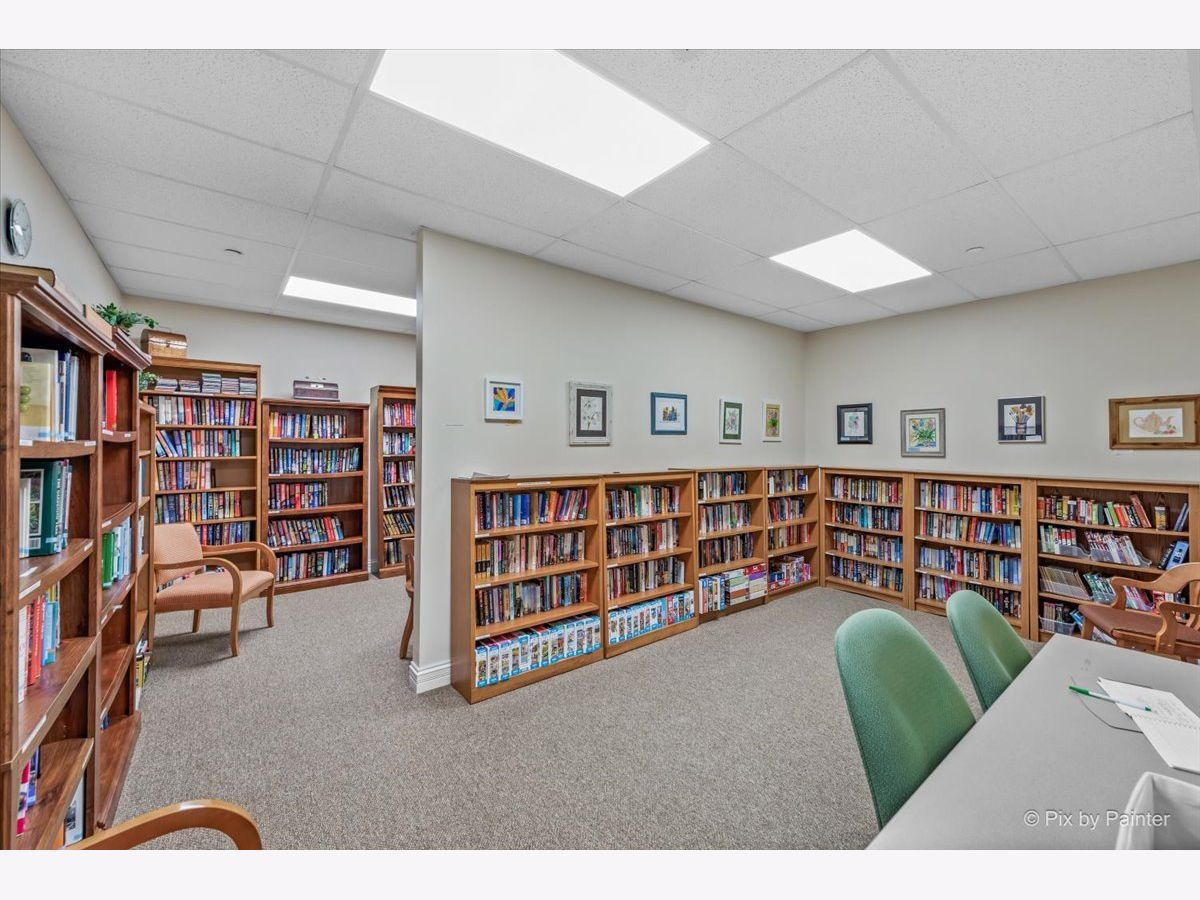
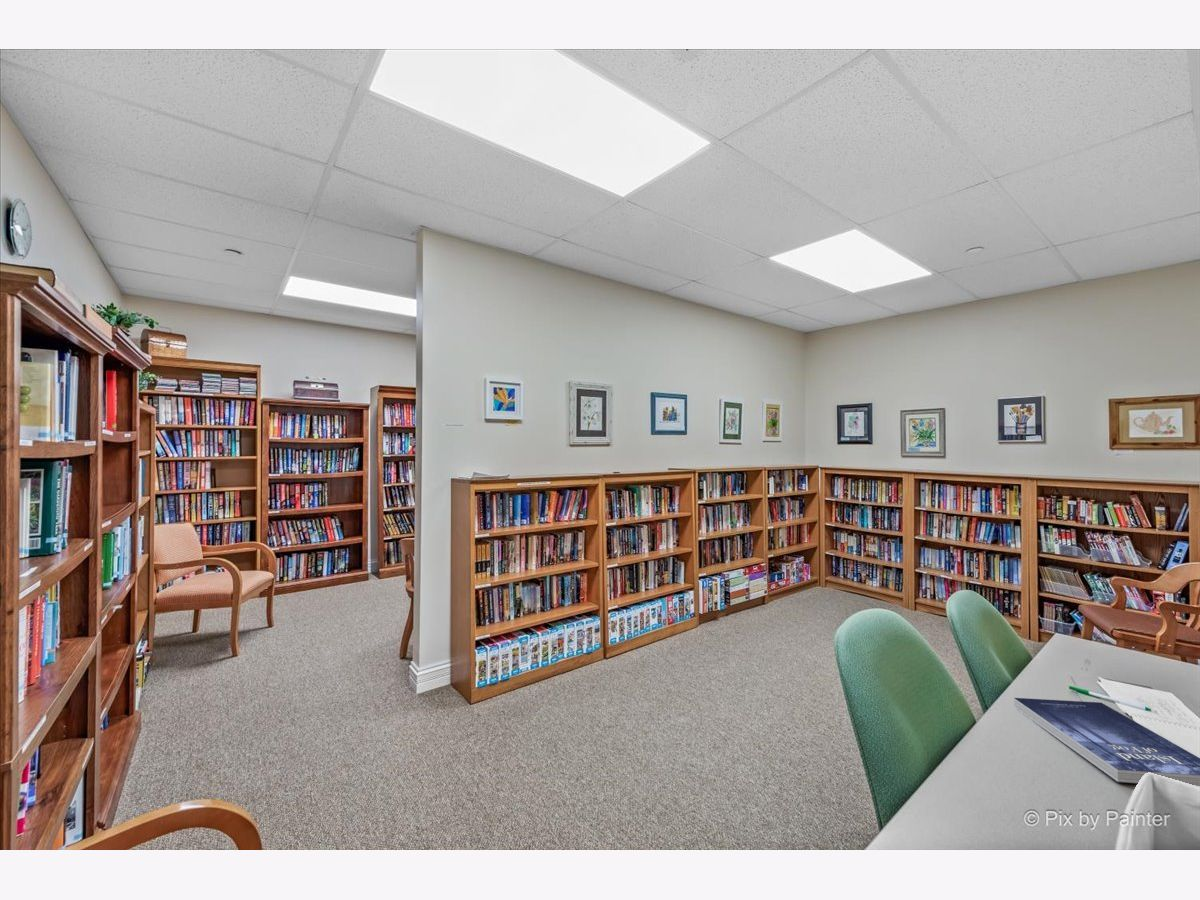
+ book [1013,697,1200,786]
